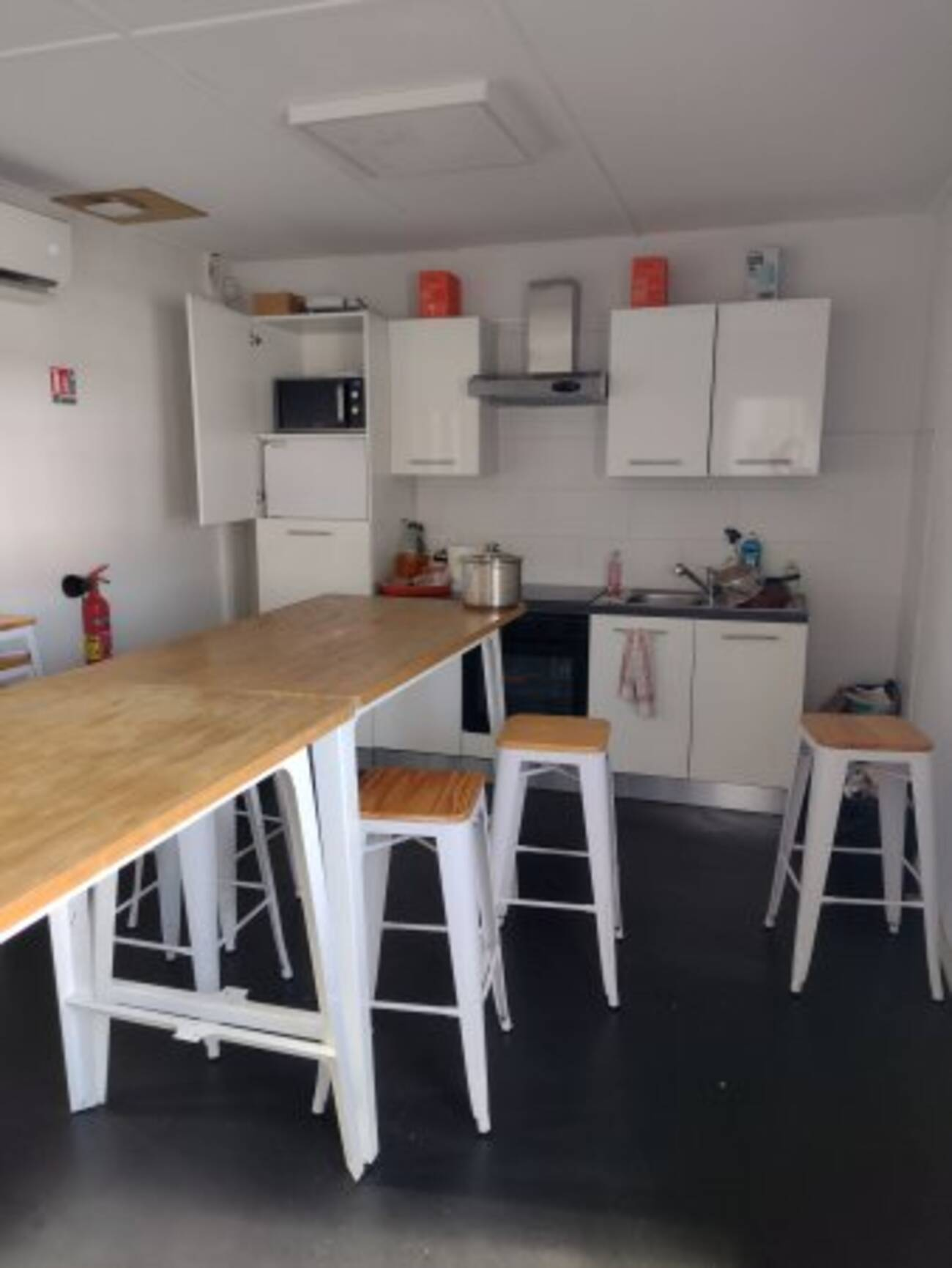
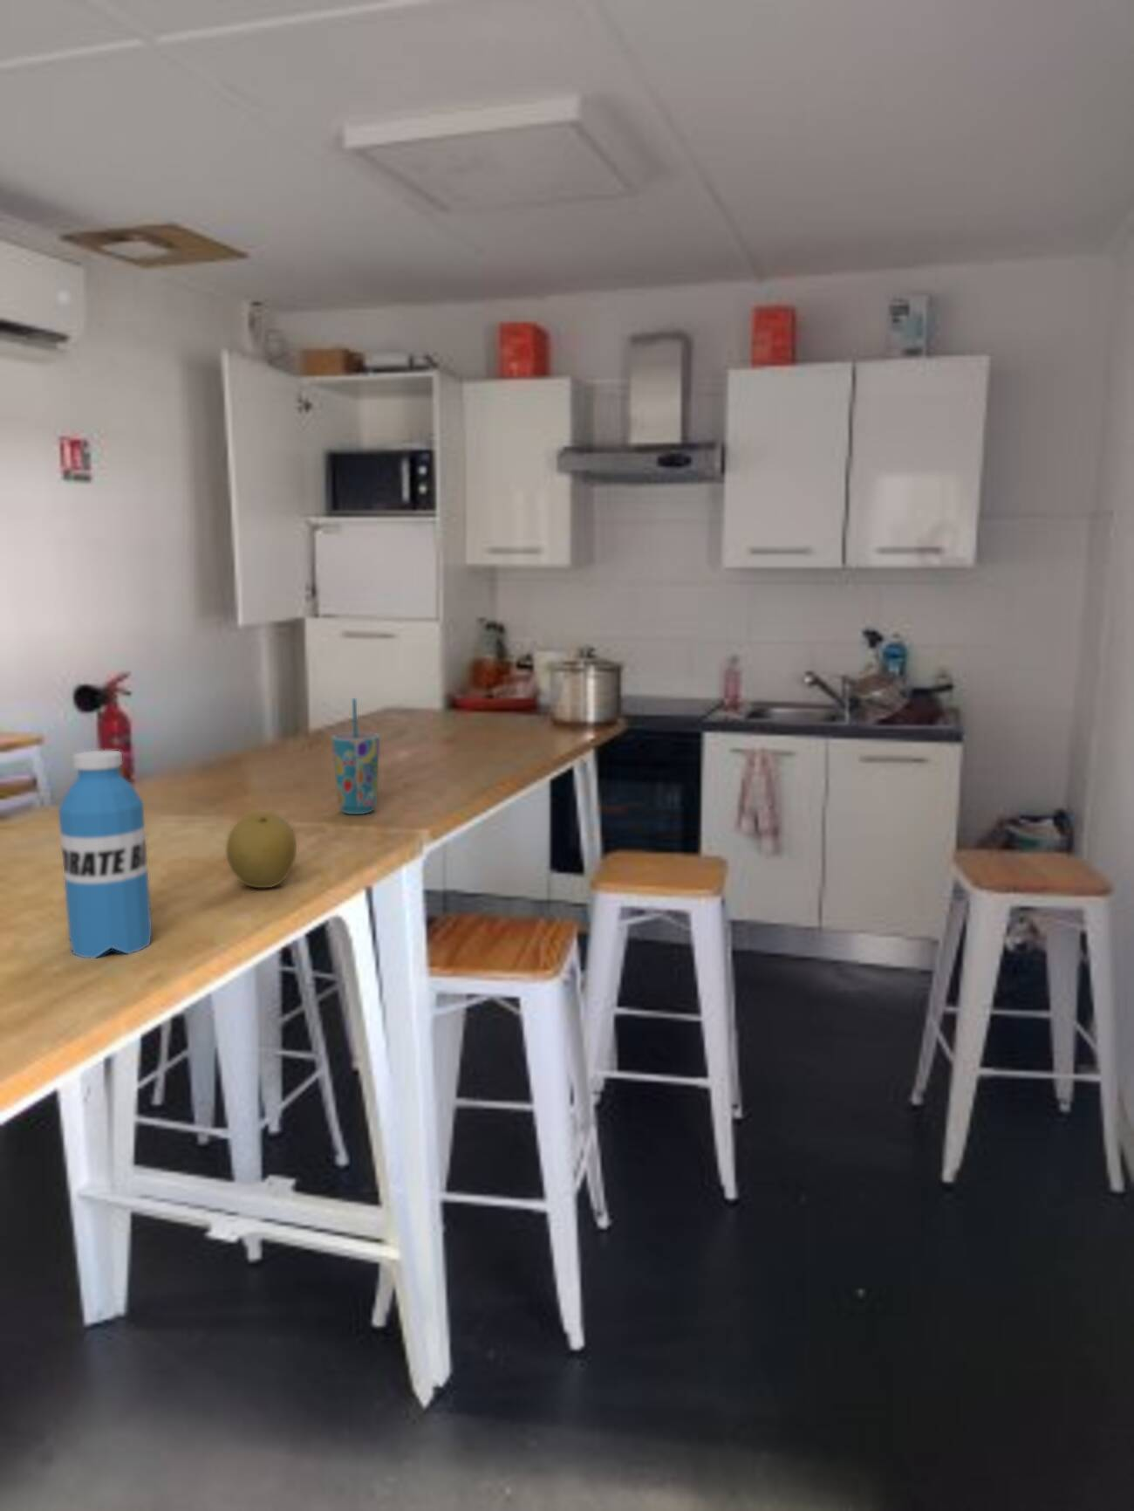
+ fruit [225,812,298,889]
+ water bottle [57,750,152,959]
+ cup [331,697,380,815]
